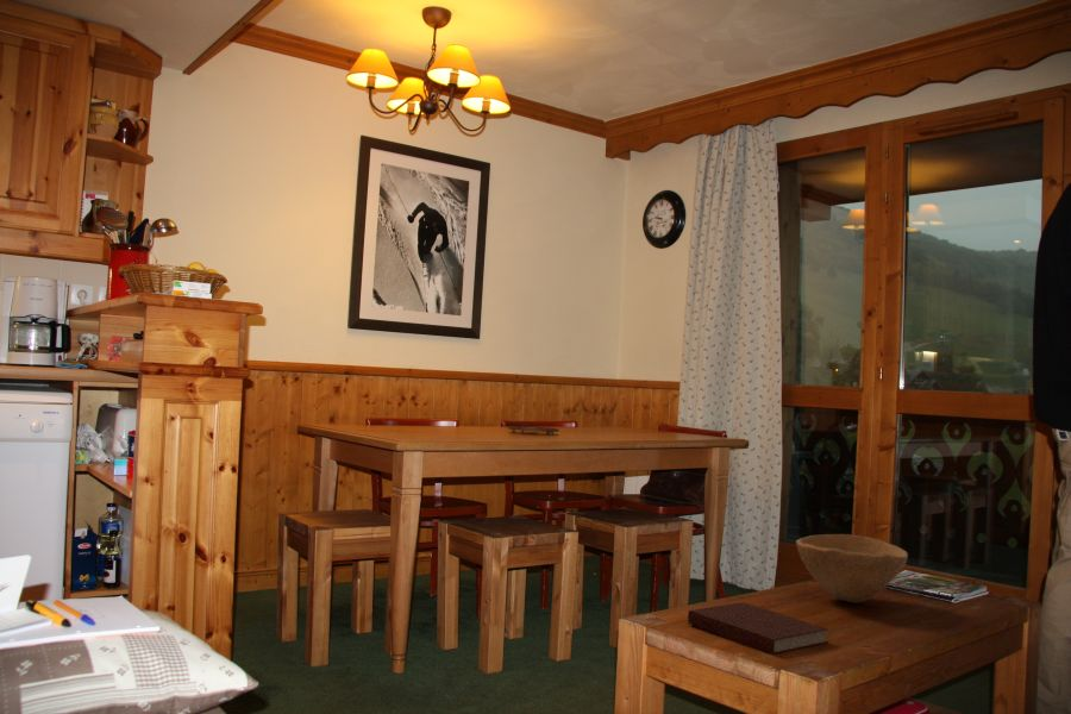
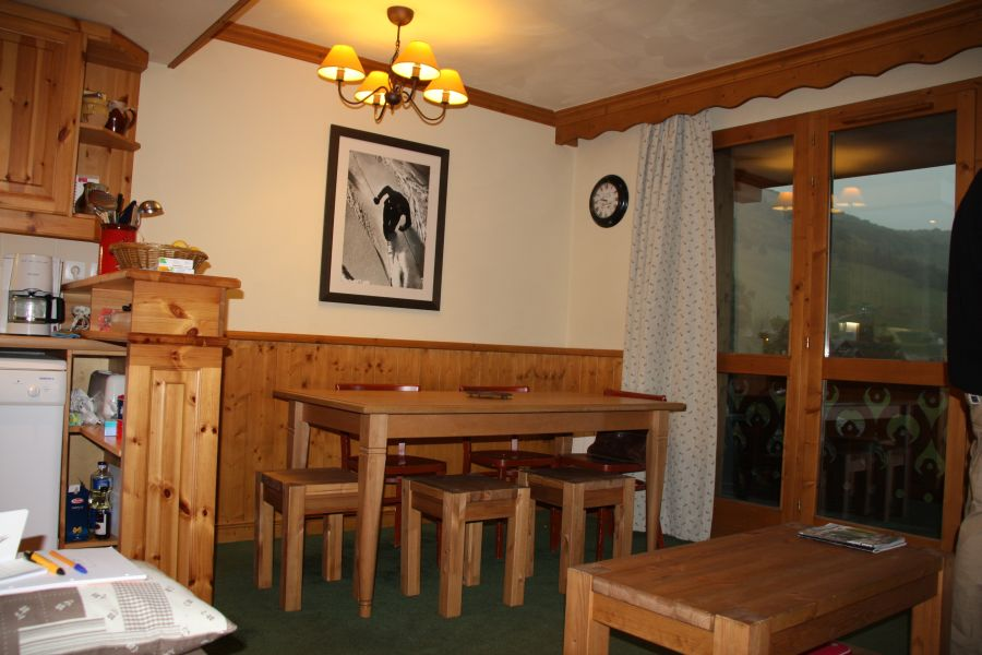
- bowl [795,533,909,603]
- notebook [687,601,829,656]
